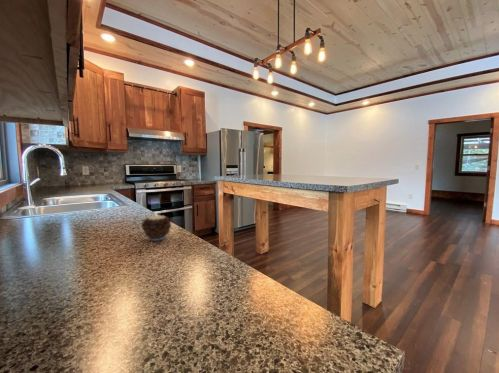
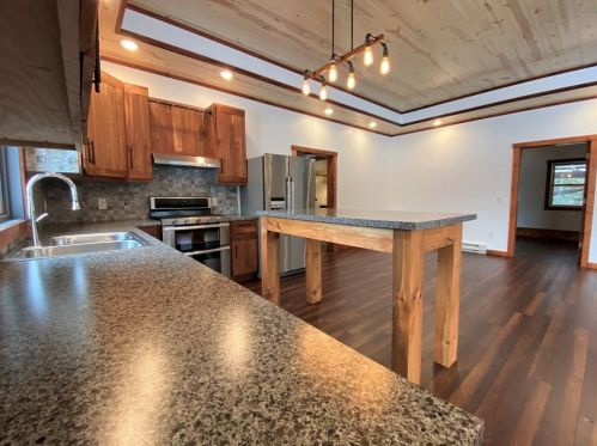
- candle [140,213,172,242]
